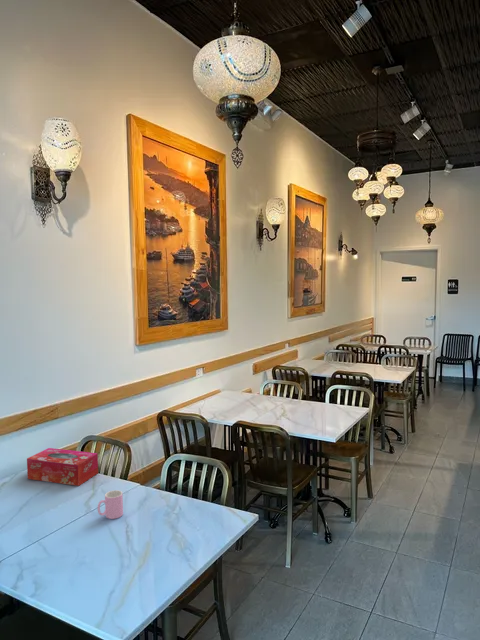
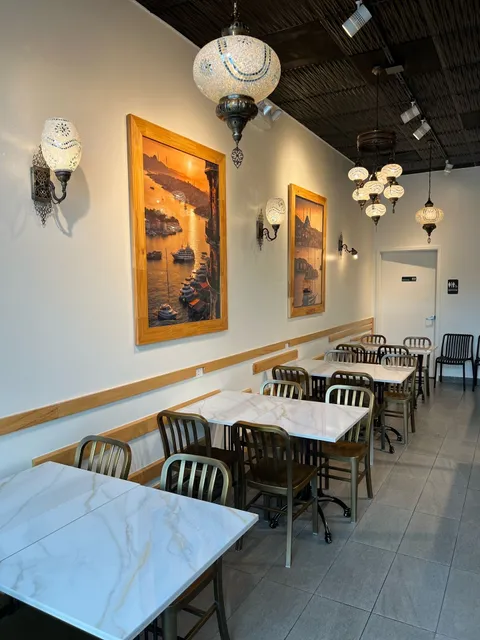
- cup [97,489,124,520]
- tissue box [26,447,99,487]
